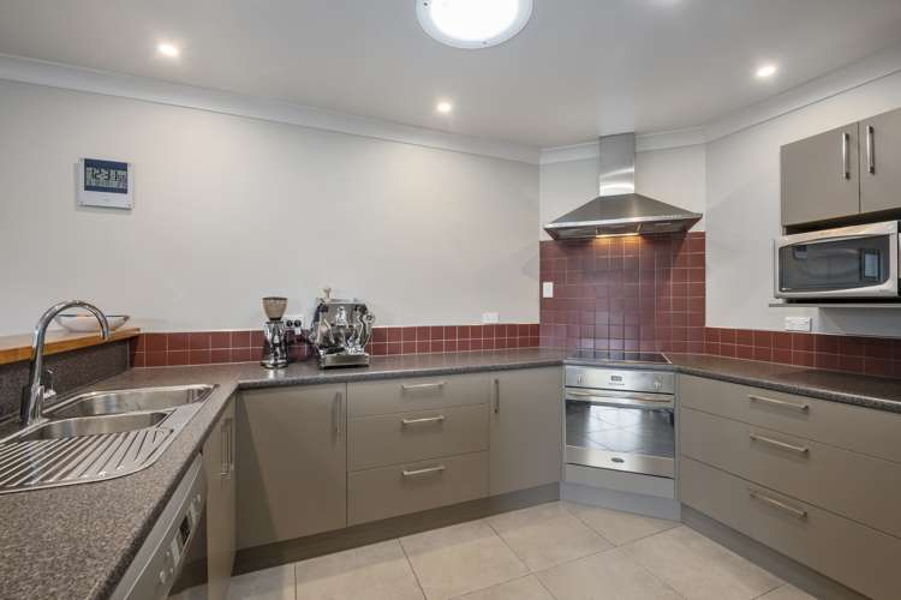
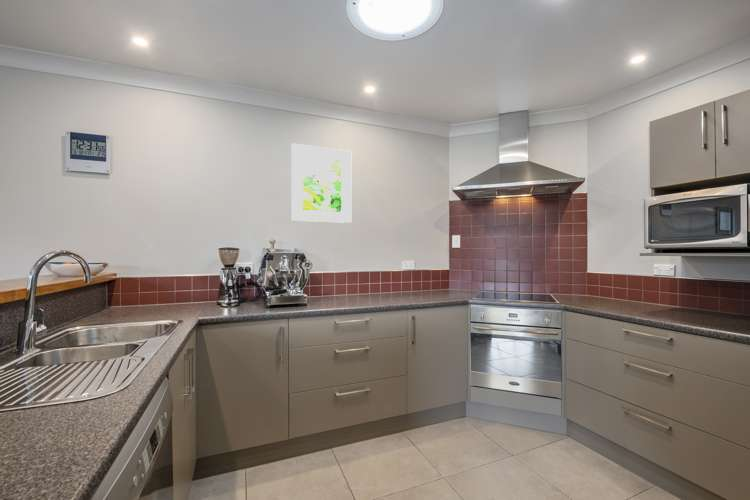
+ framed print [290,142,352,224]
